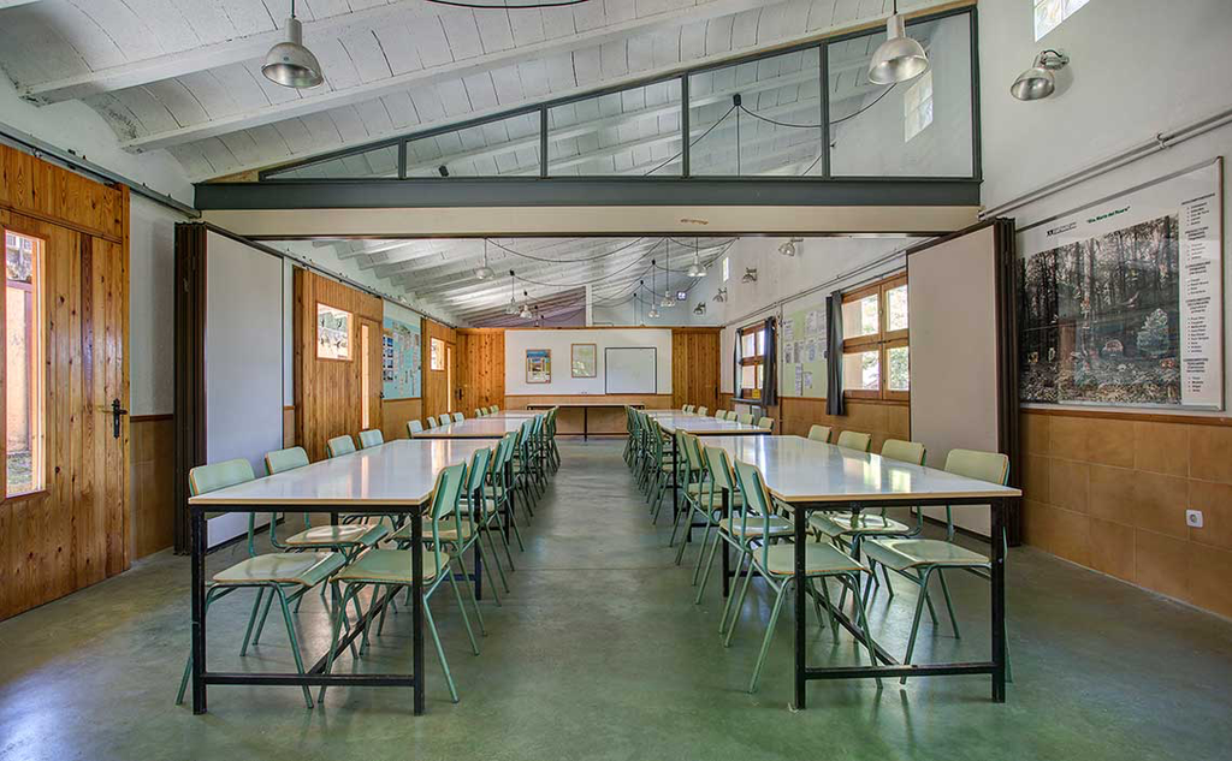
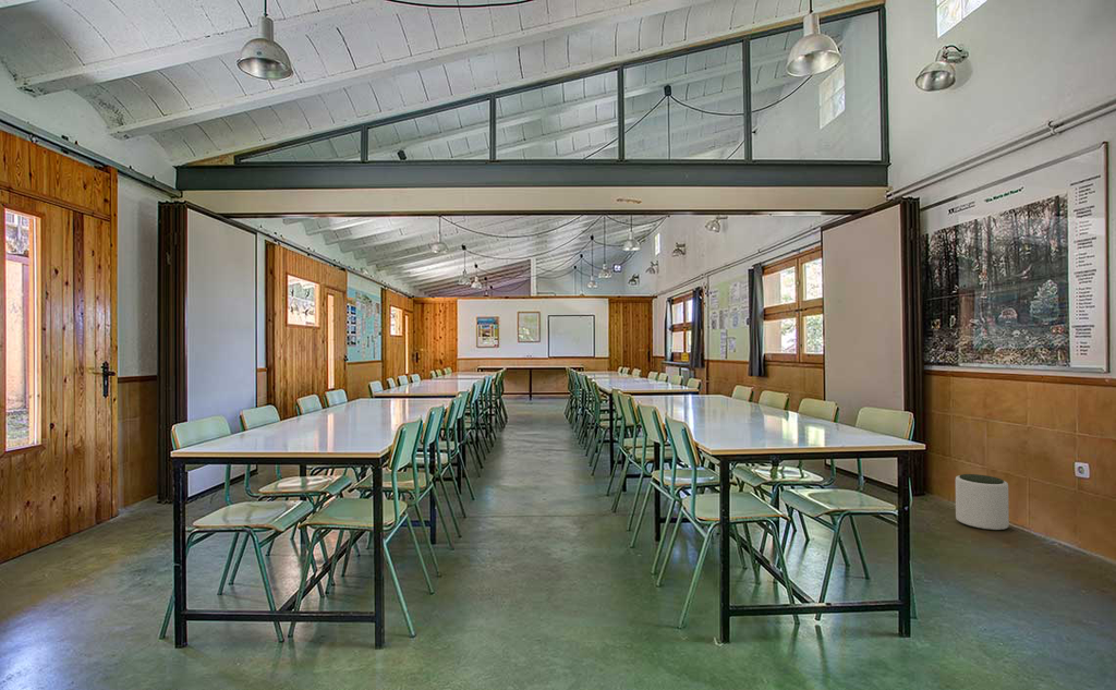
+ plant pot [955,473,1010,531]
